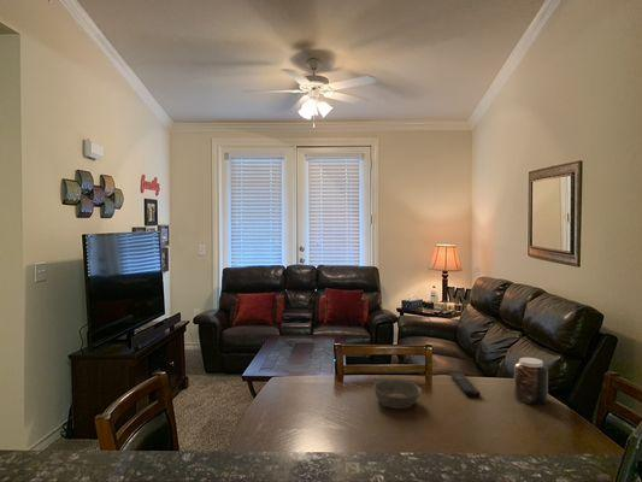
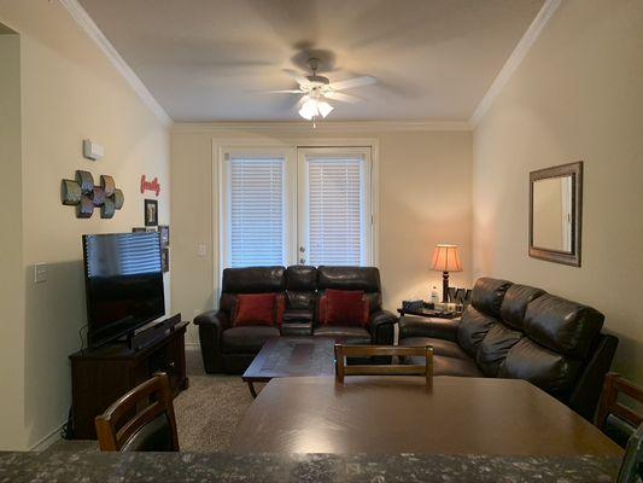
- bowl [372,378,423,408]
- remote control [449,371,482,399]
- jar [513,357,549,406]
